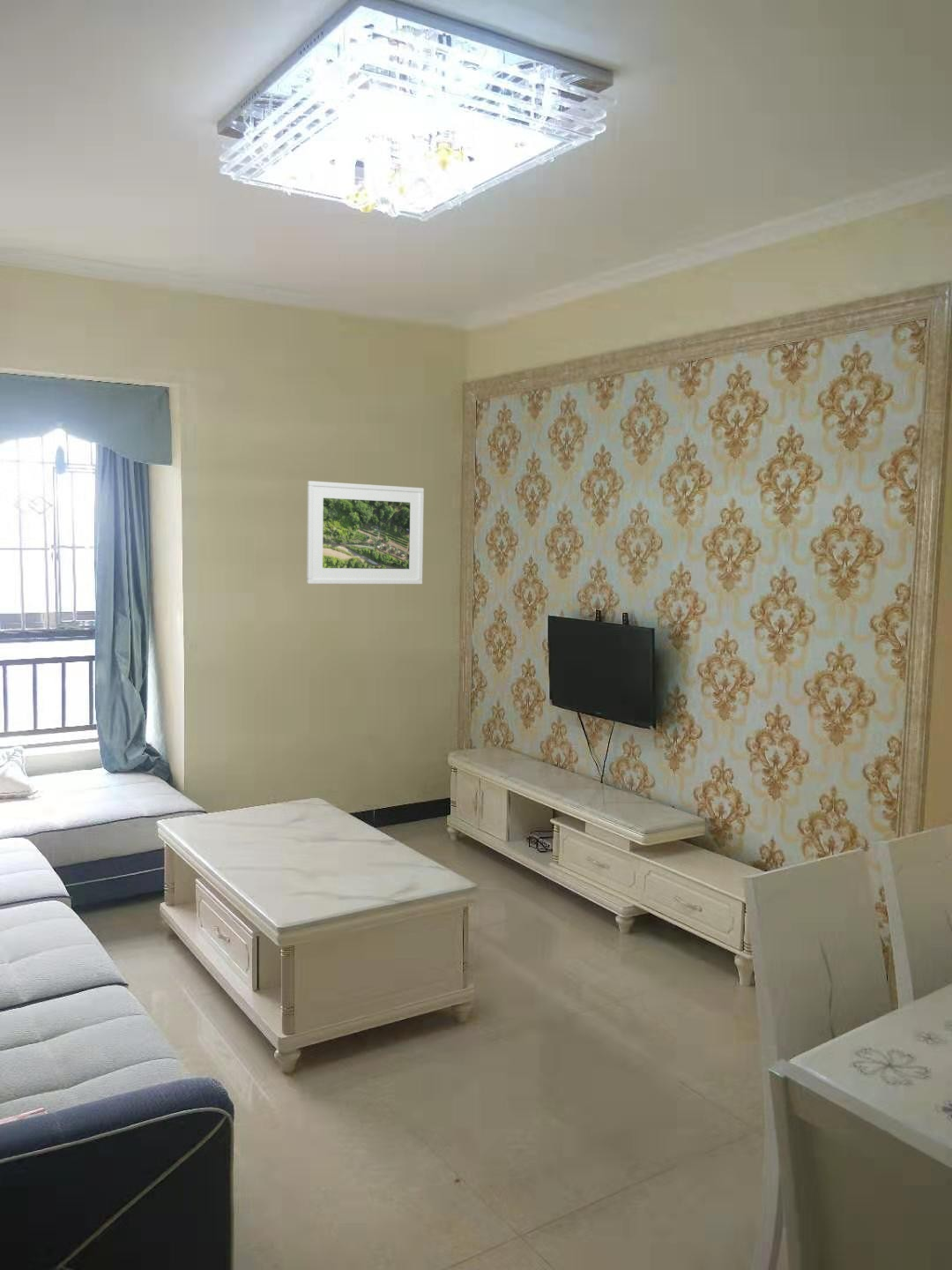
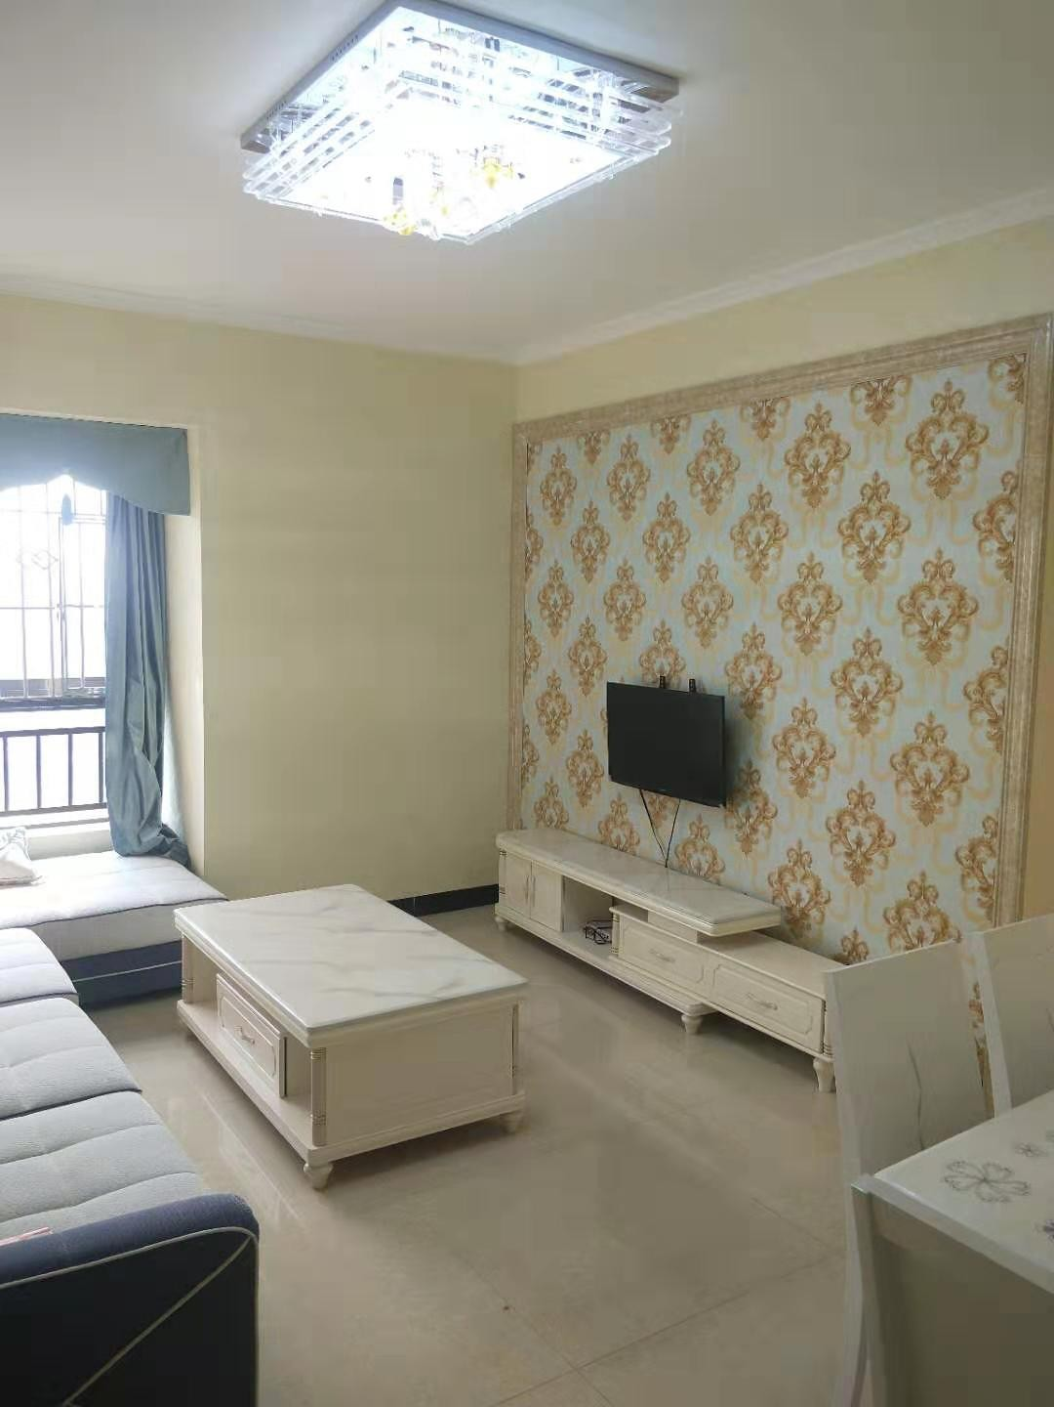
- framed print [306,480,425,585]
